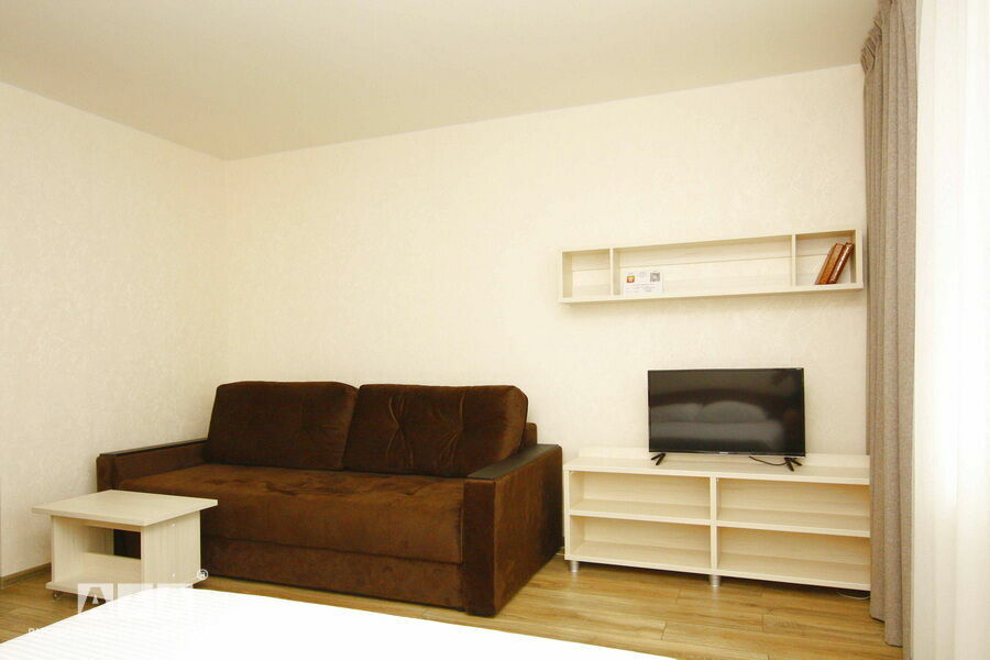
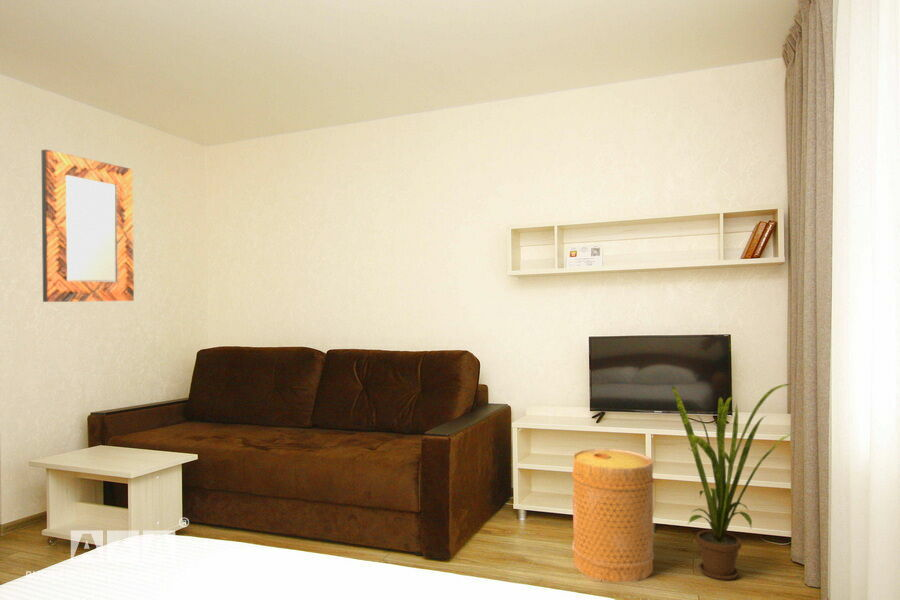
+ home mirror [40,149,135,303]
+ basket [571,448,655,583]
+ house plant [670,382,794,581]
